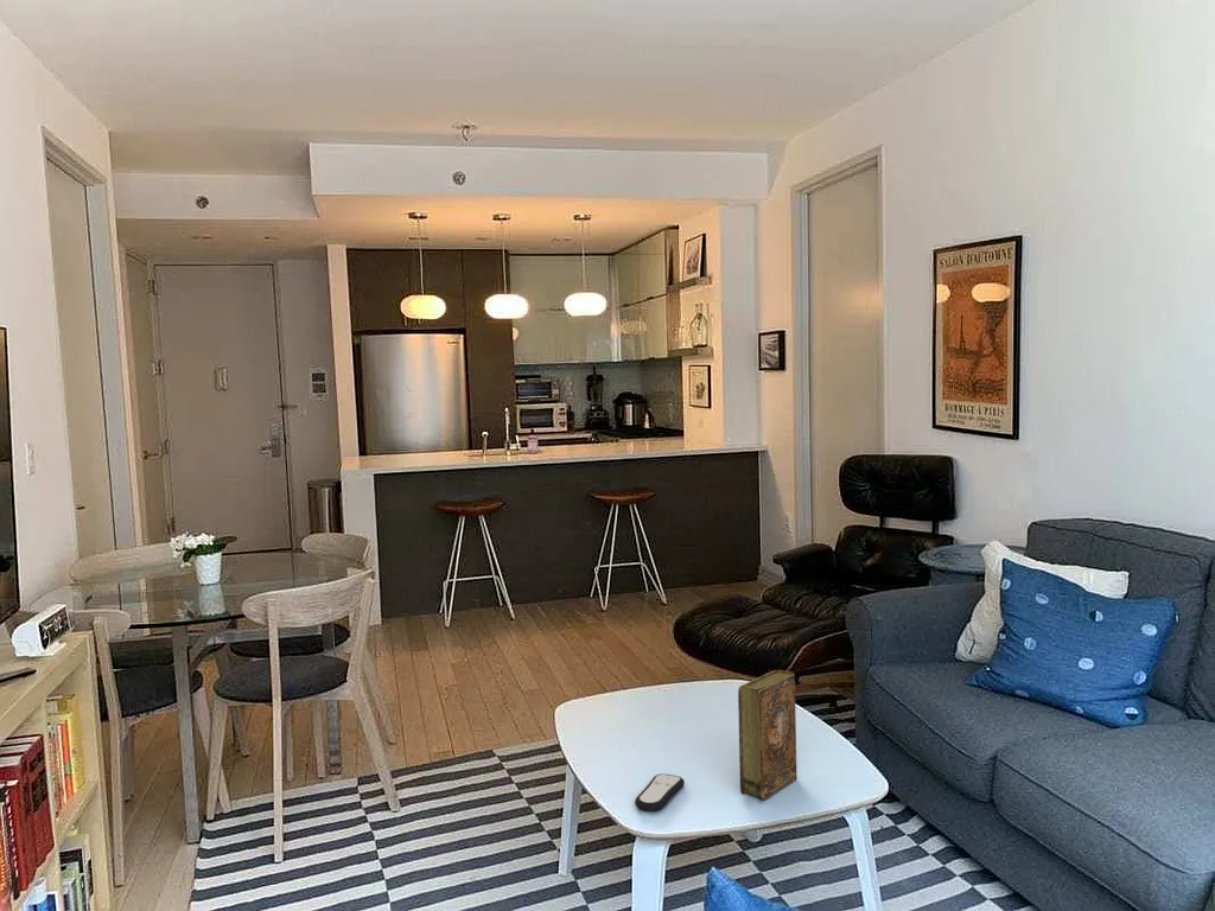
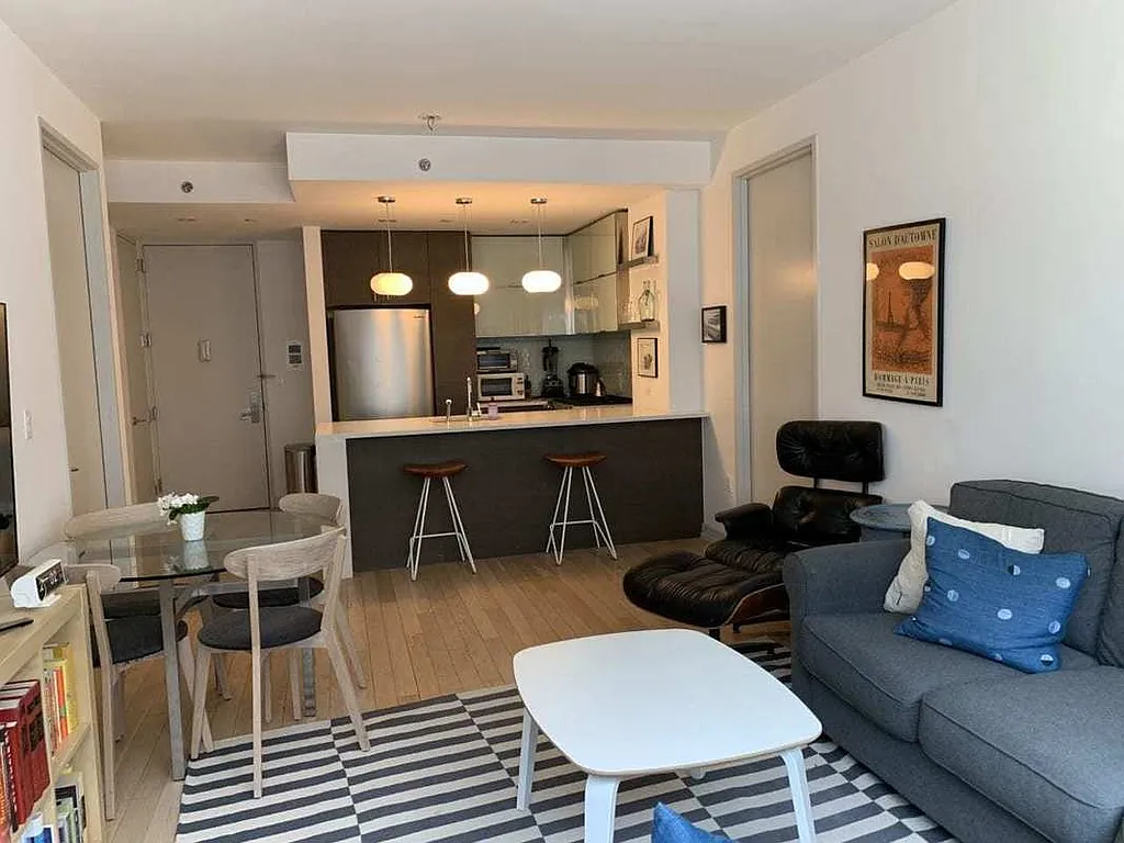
- book [737,669,799,802]
- remote control [634,772,686,813]
